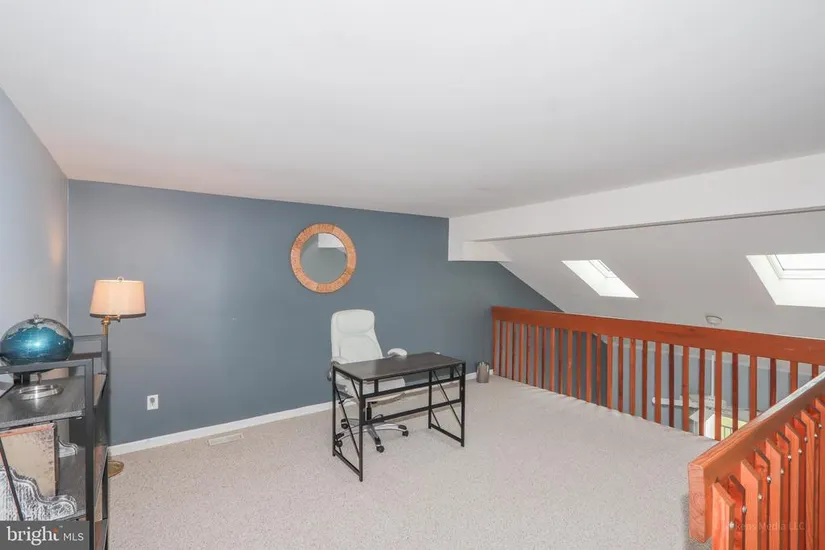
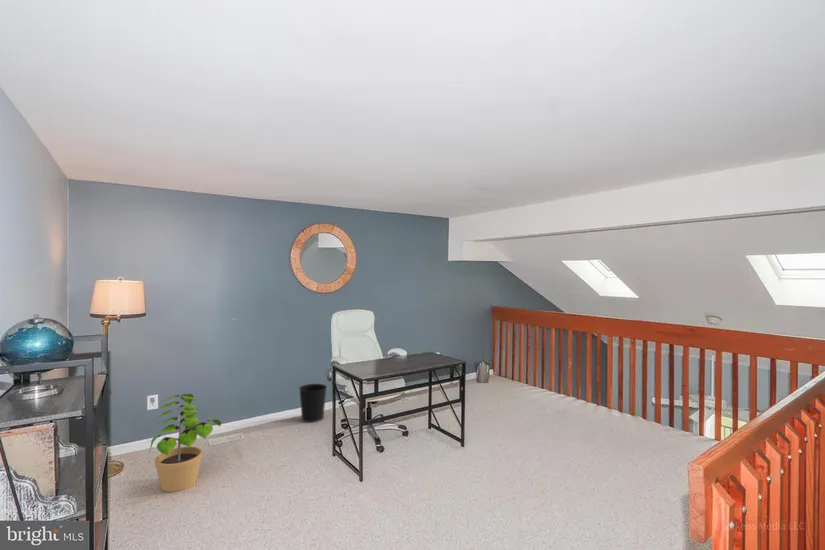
+ wastebasket [298,383,328,423]
+ potted plant [148,393,222,493]
